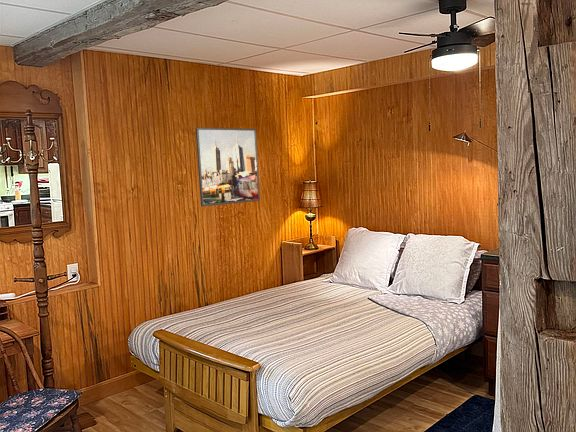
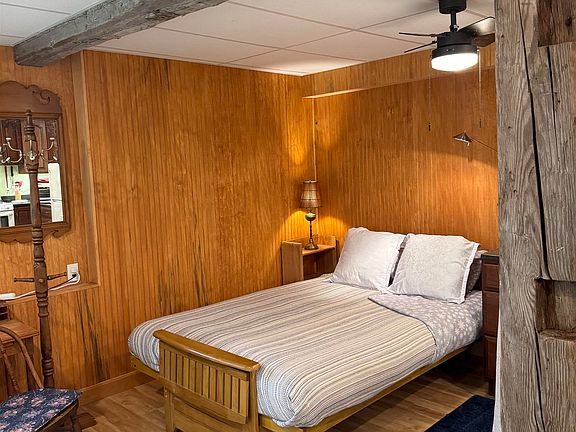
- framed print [195,127,261,207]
